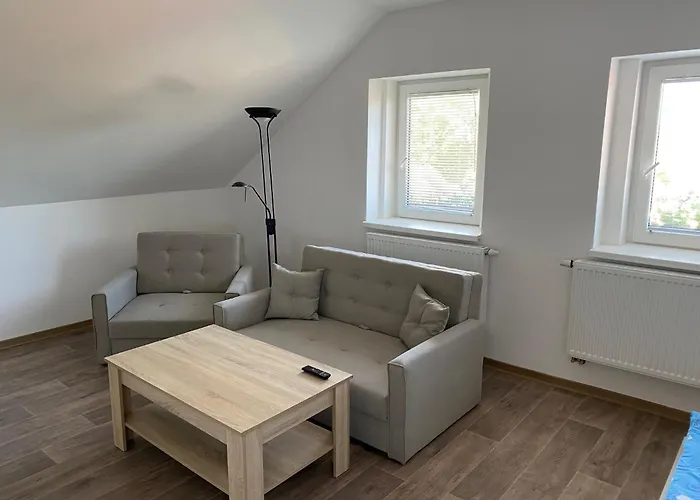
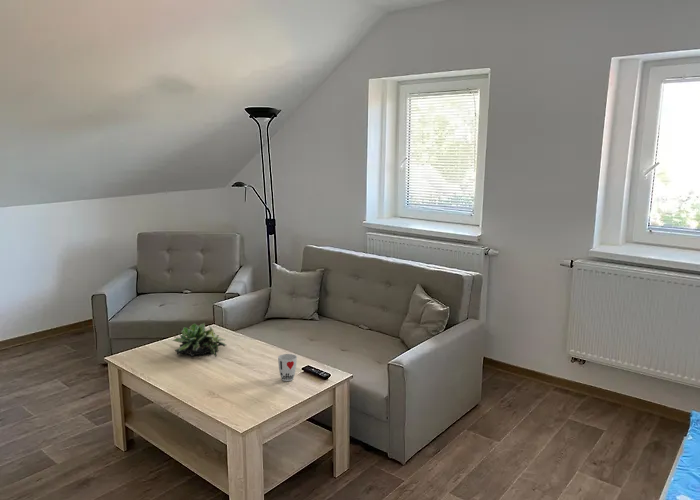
+ succulent plant [171,322,227,358]
+ cup [277,353,298,382]
